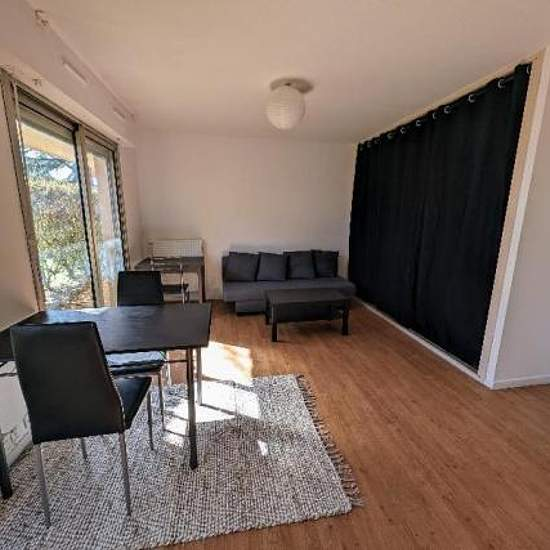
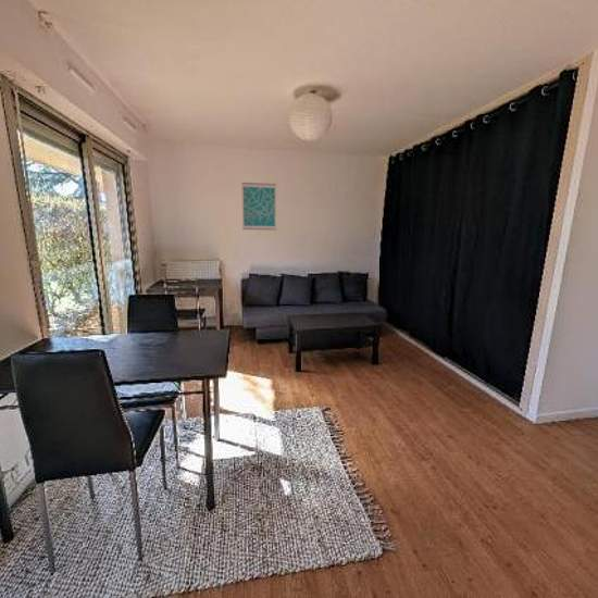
+ wall art [240,182,277,232]
